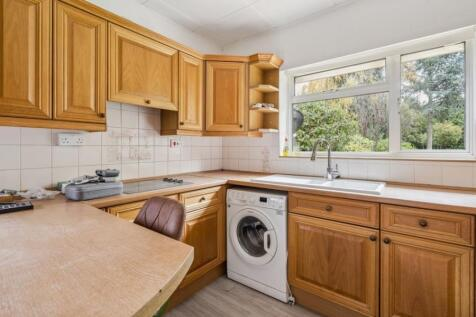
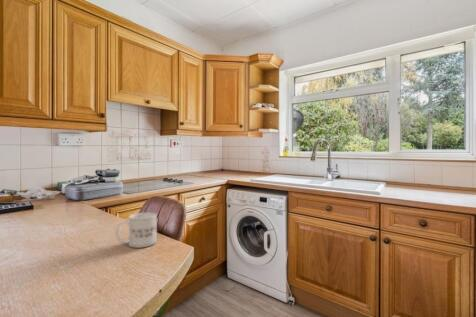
+ mug [114,212,158,249]
